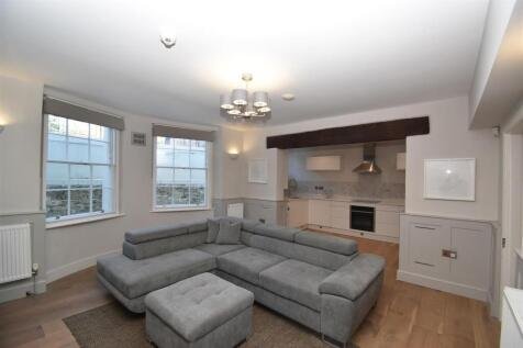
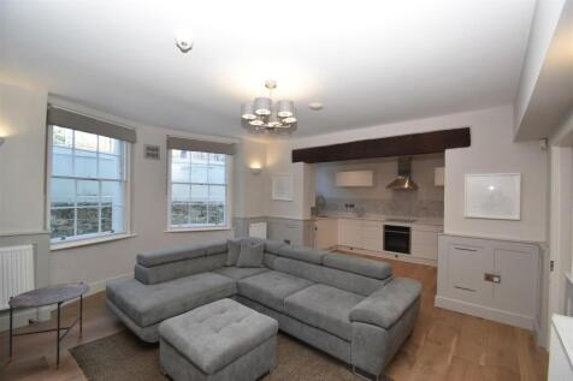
+ side table [7,281,91,369]
